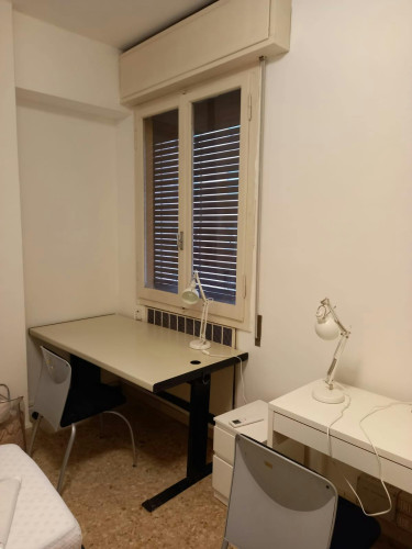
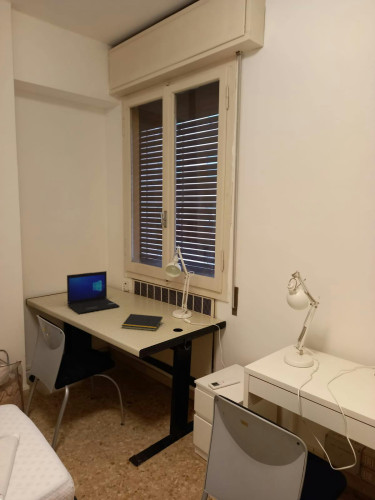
+ notepad [121,313,164,332]
+ laptop [66,270,120,315]
